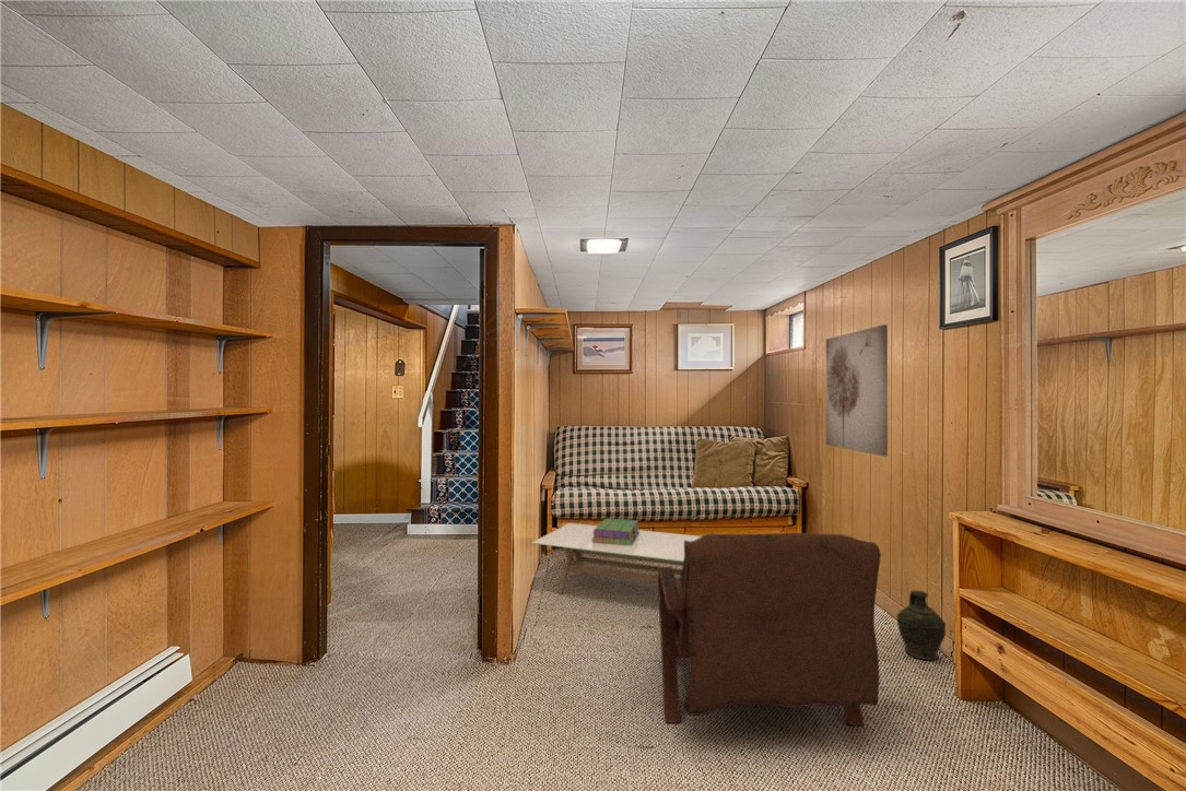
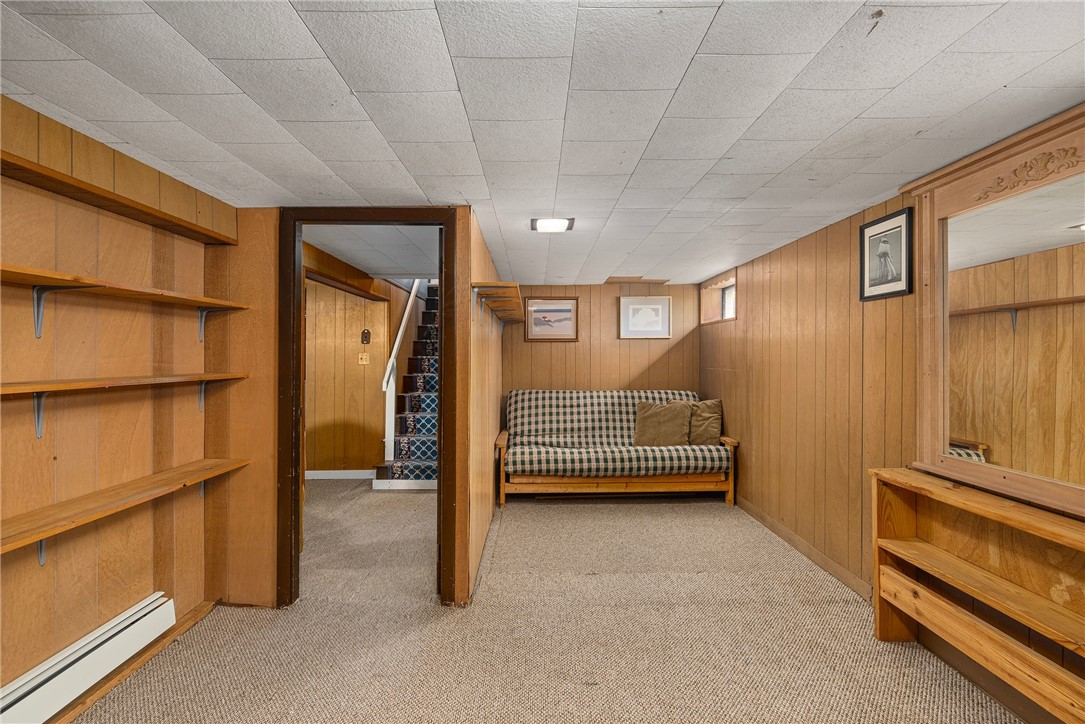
- ceramic jug [895,589,947,661]
- armchair [657,532,882,727]
- stack of books [592,518,641,545]
- wall art [825,323,889,458]
- coffee table [530,522,703,594]
